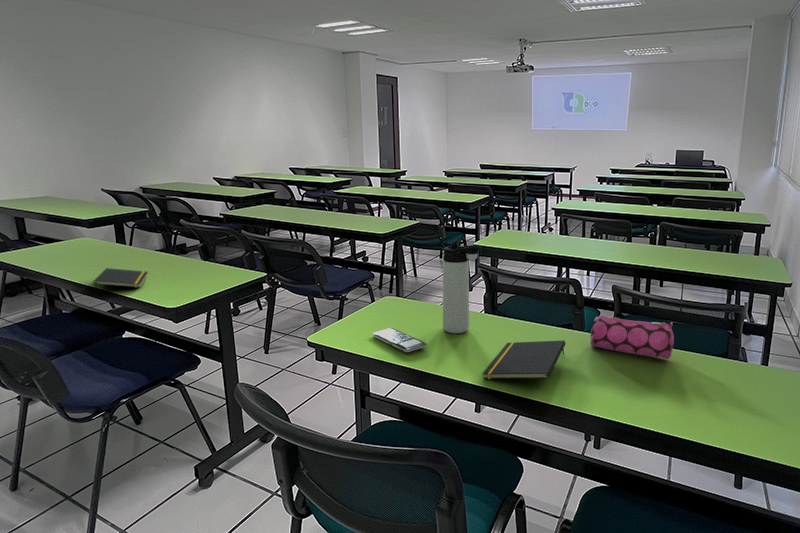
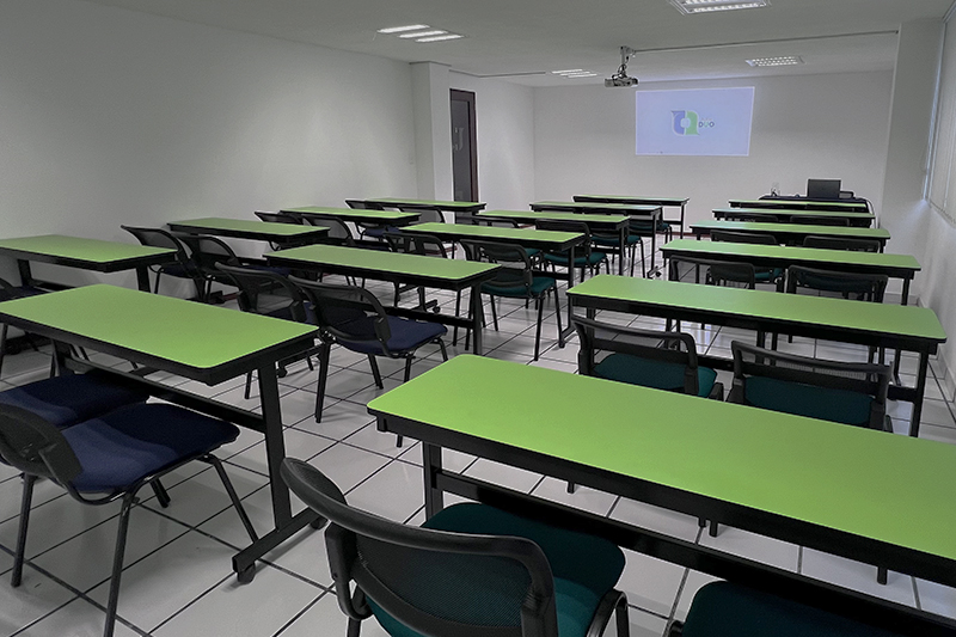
- notepad [92,267,149,293]
- calculator [372,327,428,353]
- thermos bottle [442,242,482,334]
- pencil case [589,315,675,360]
- notepad [482,339,566,380]
